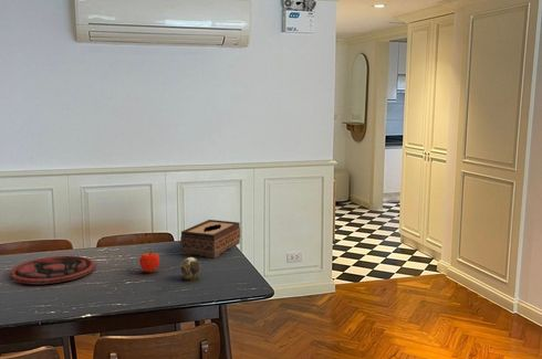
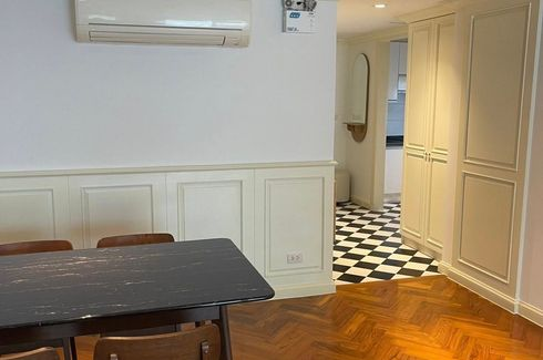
- plate [9,255,95,285]
- fruit [138,251,160,274]
- tissue box [179,219,241,260]
- decorative egg [180,256,201,282]
